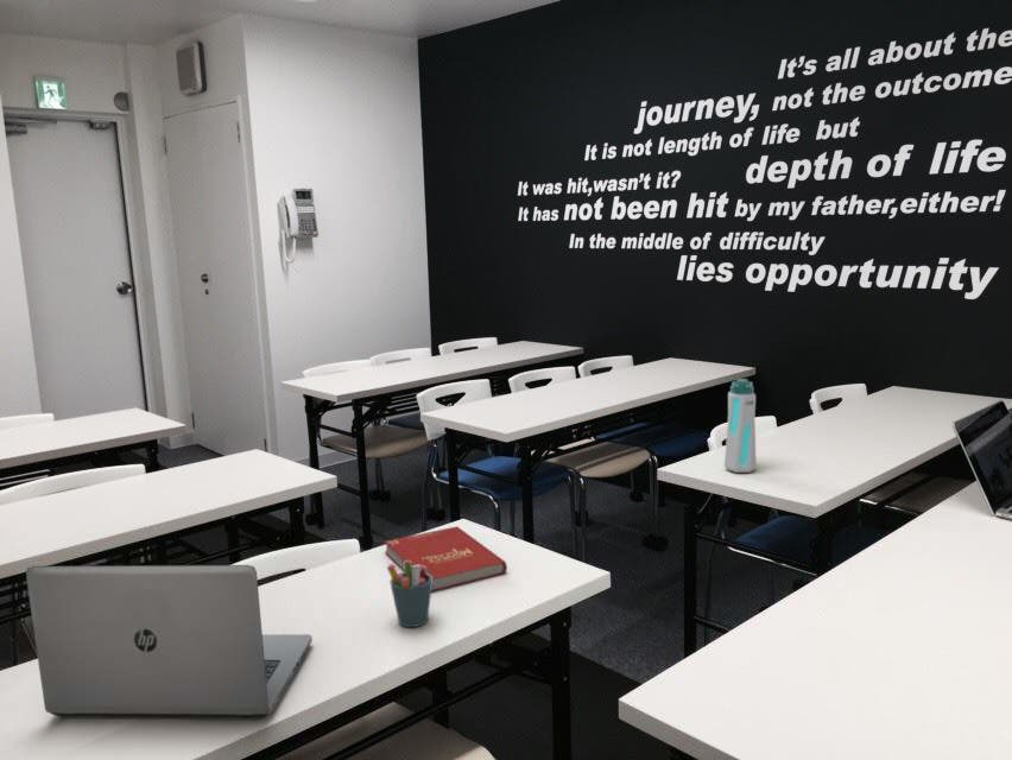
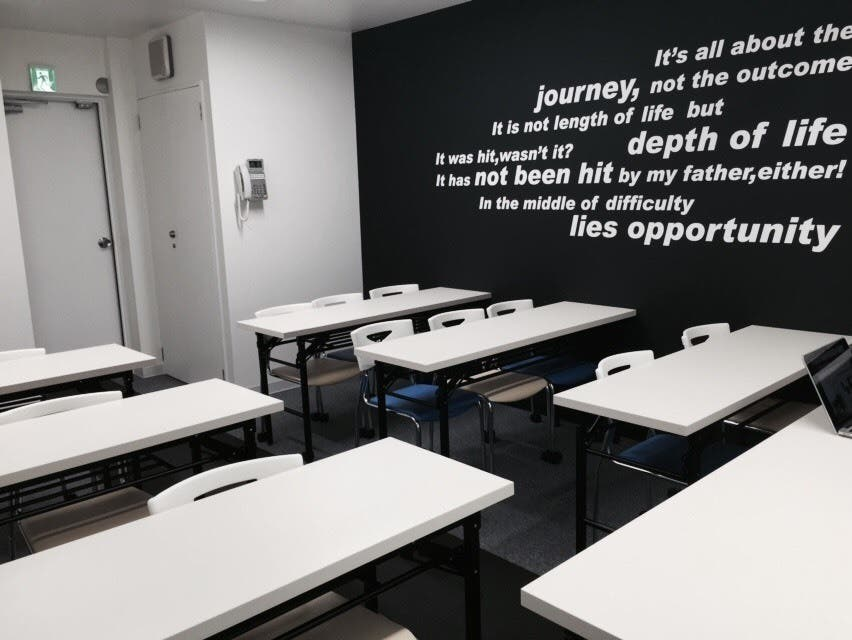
- water bottle [723,378,758,474]
- book [382,525,508,593]
- pen holder [386,560,432,628]
- laptop [25,564,314,721]
